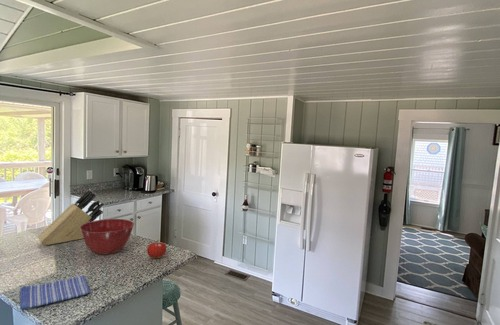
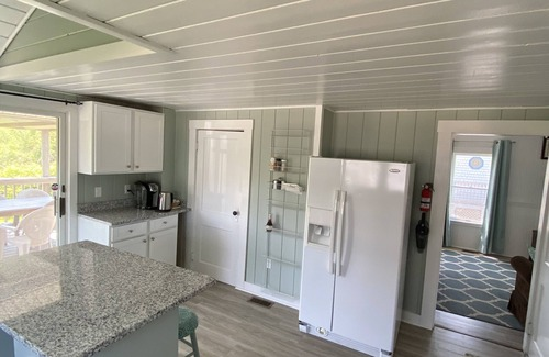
- knife block [37,188,105,246]
- fruit [146,239,167,259]
- mixing bowl [80,218,135,256]
- dish towel [19,274,91,311]
